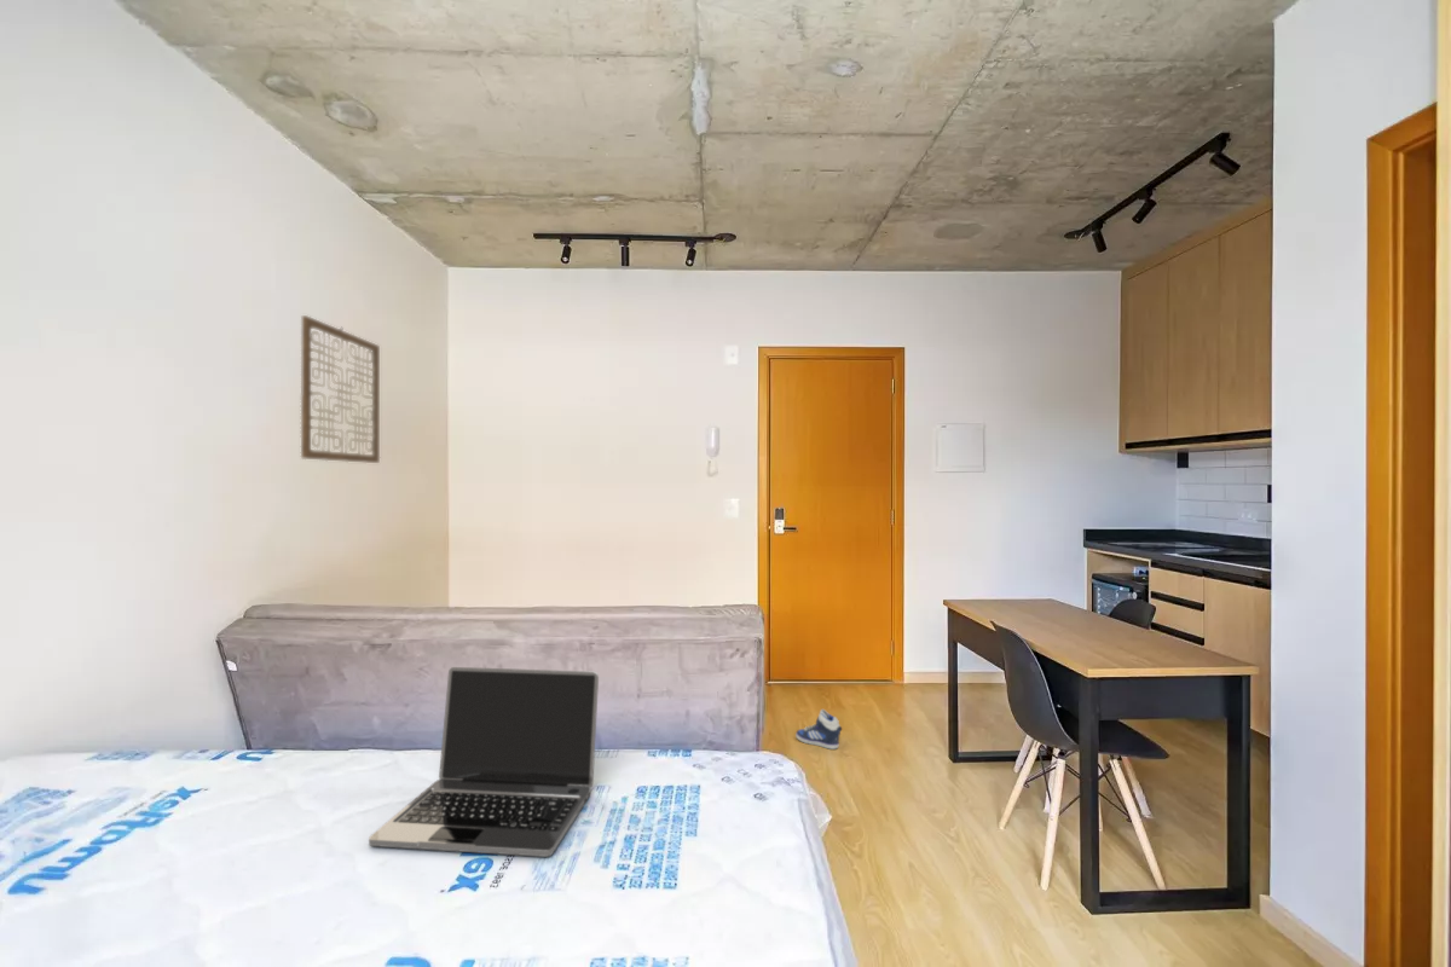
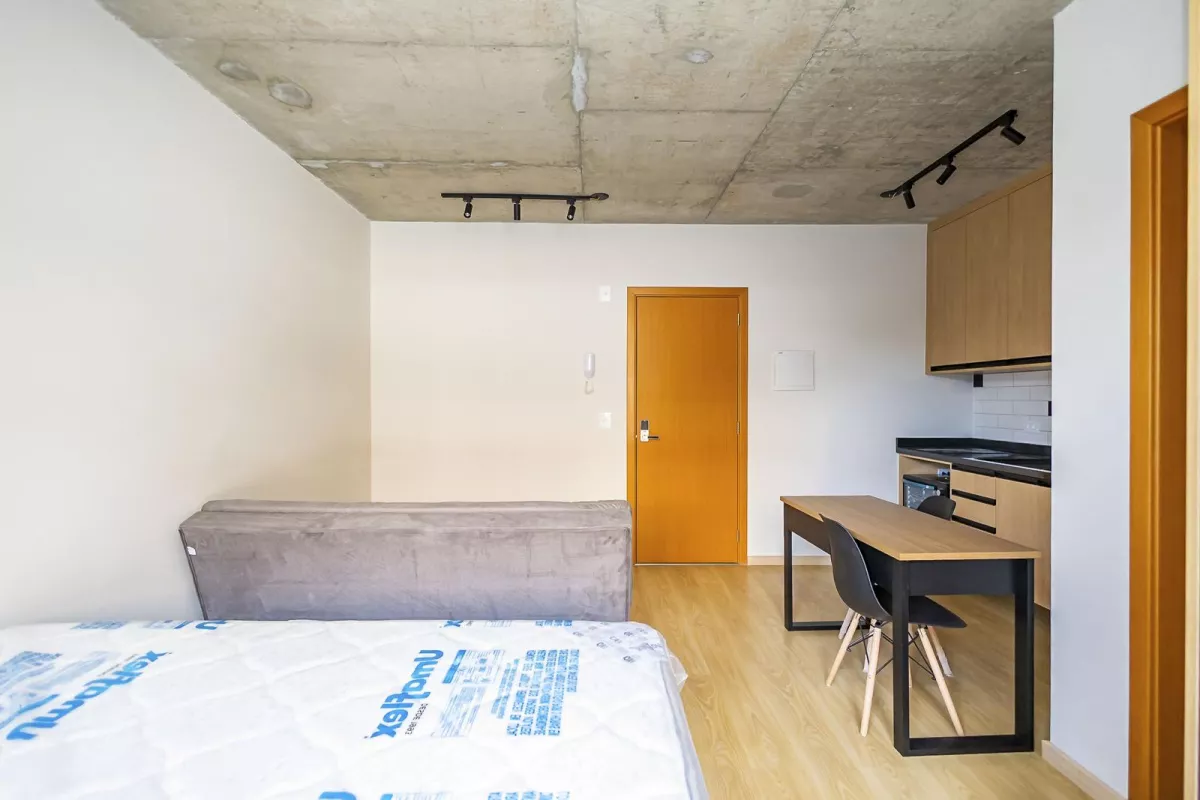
- wall art [300,314,381,464]
- laptop [368,666,600,858]
- sneaker [794,708,843,751]
